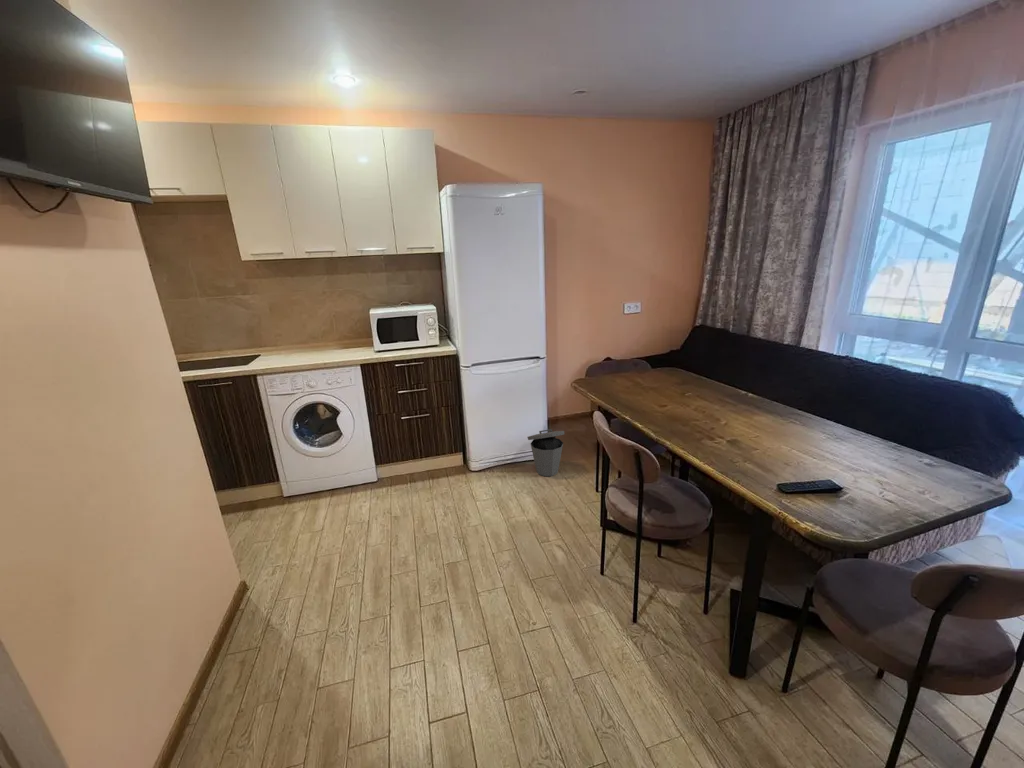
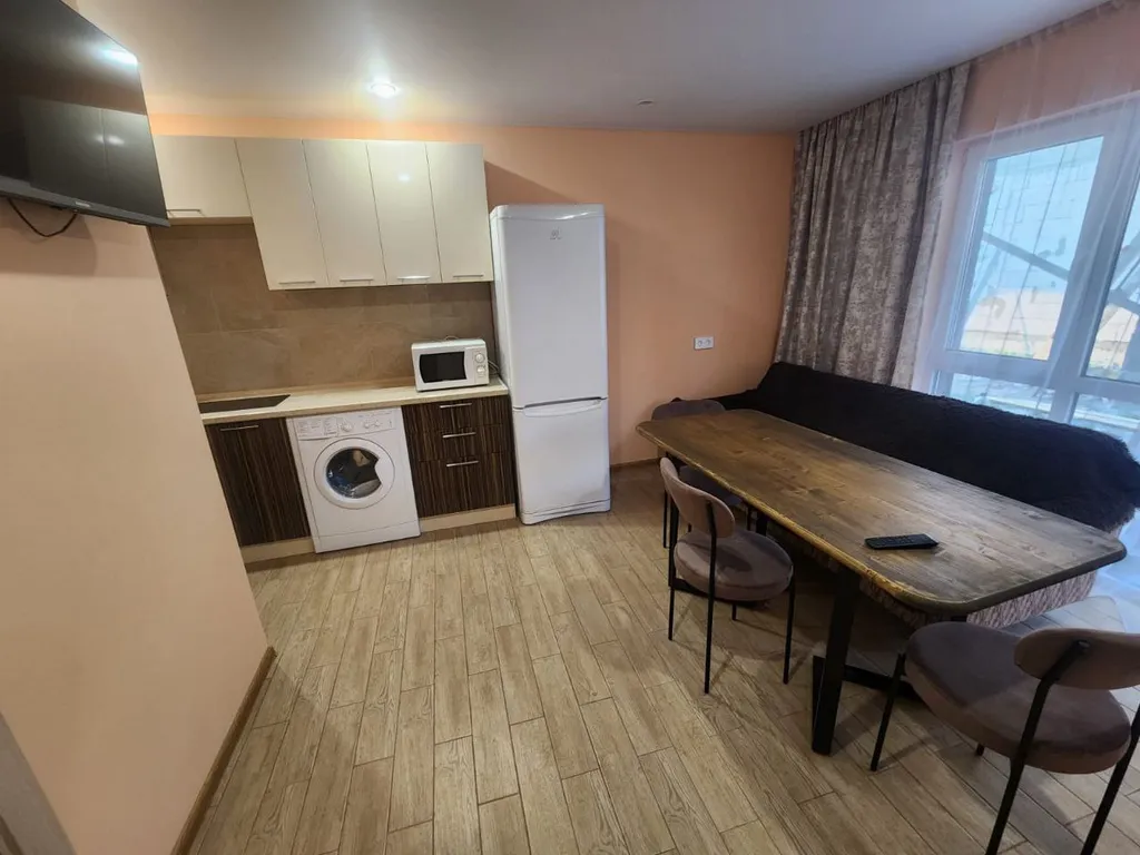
- trash can [526,428,565,477]
